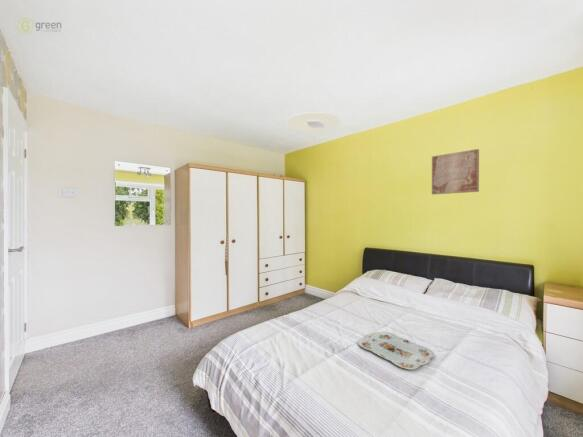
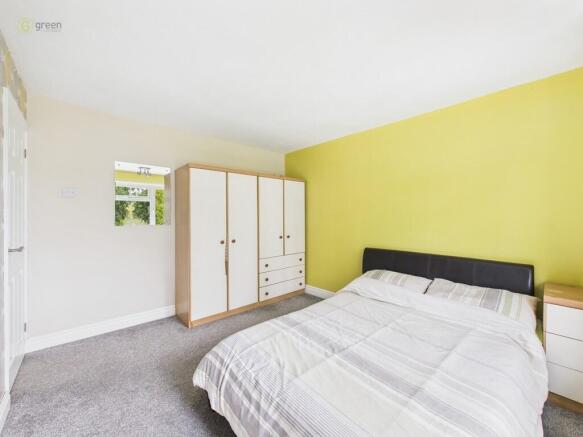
- serving tray [357,331,435,371]
- ceiling light [285,111,341,133]
- wall art [431,148,480,195]
